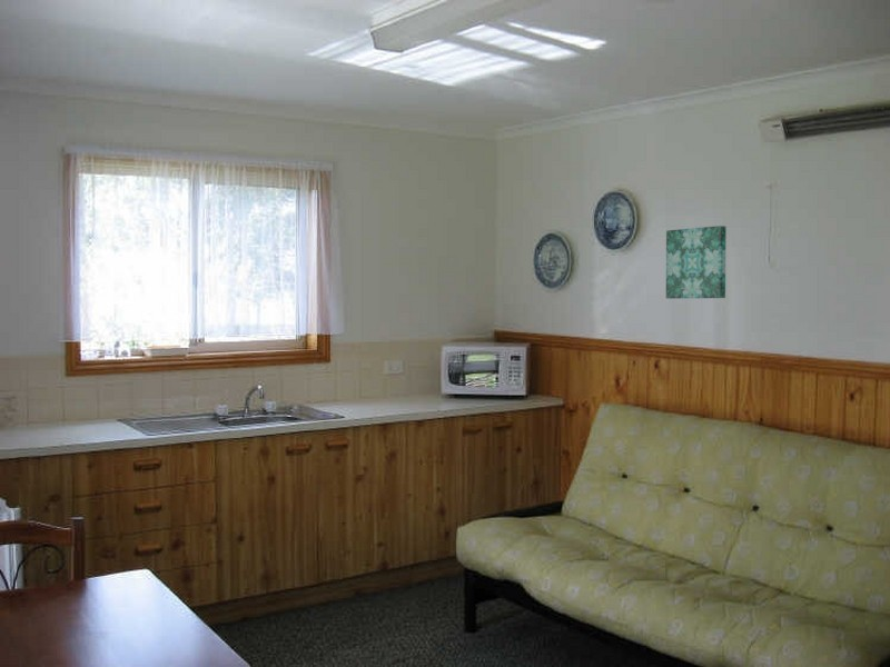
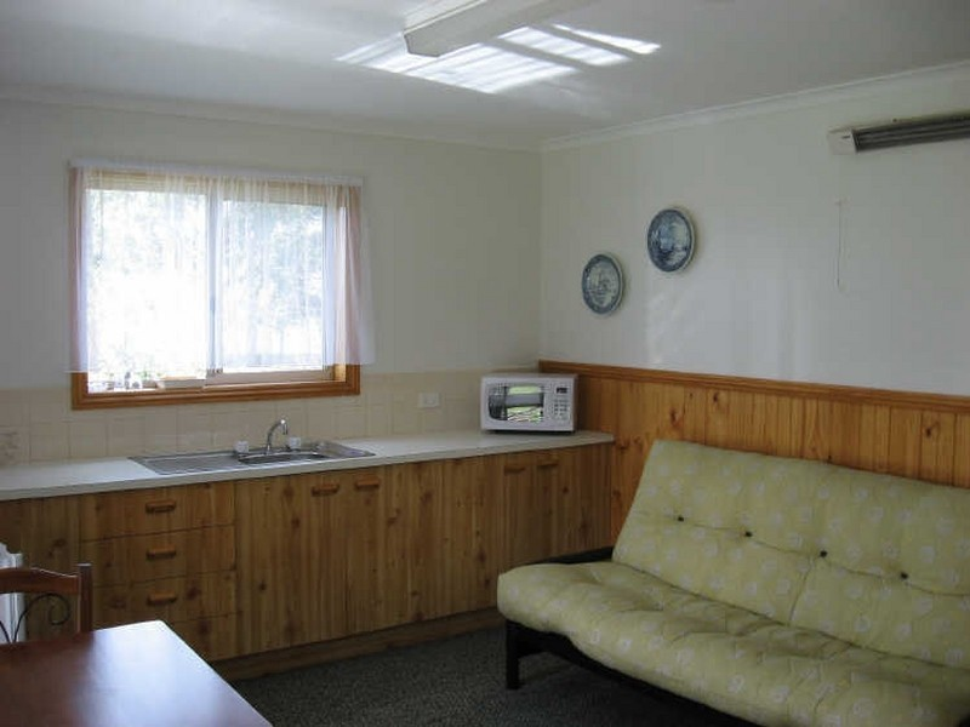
- wall art [665,225,728,299]
